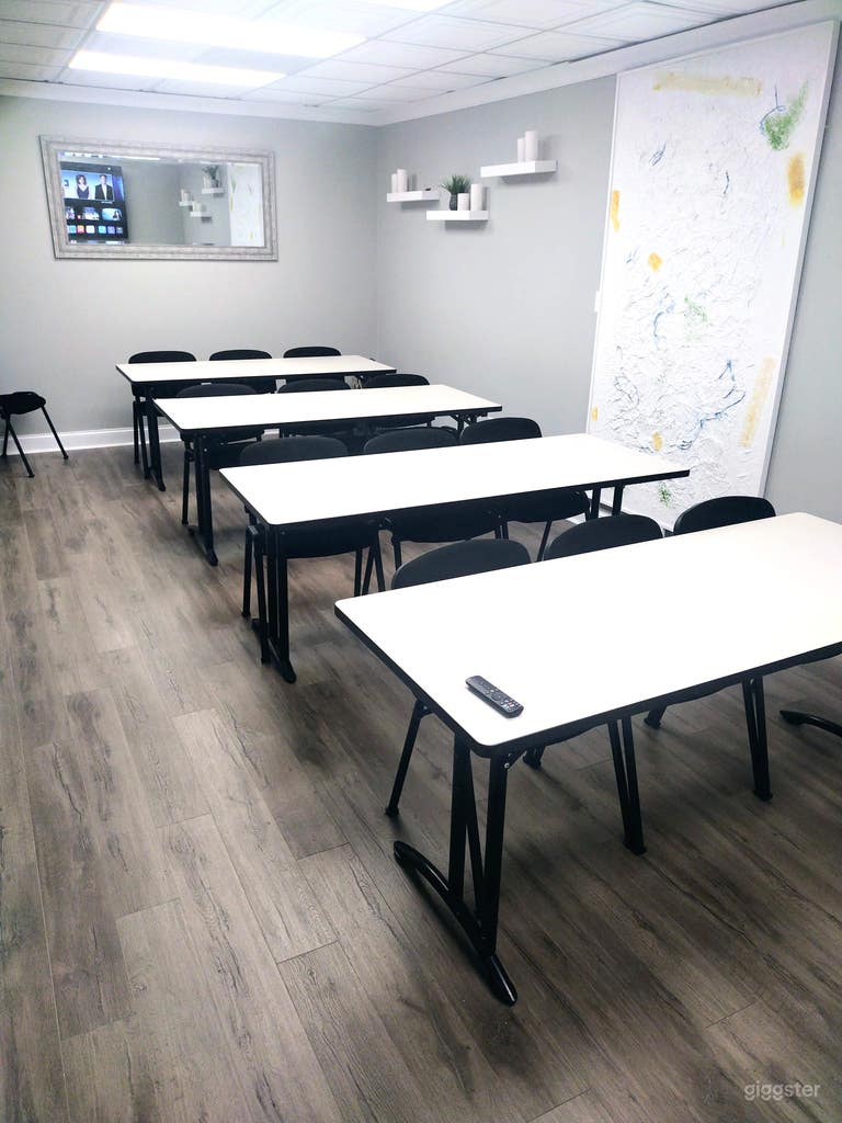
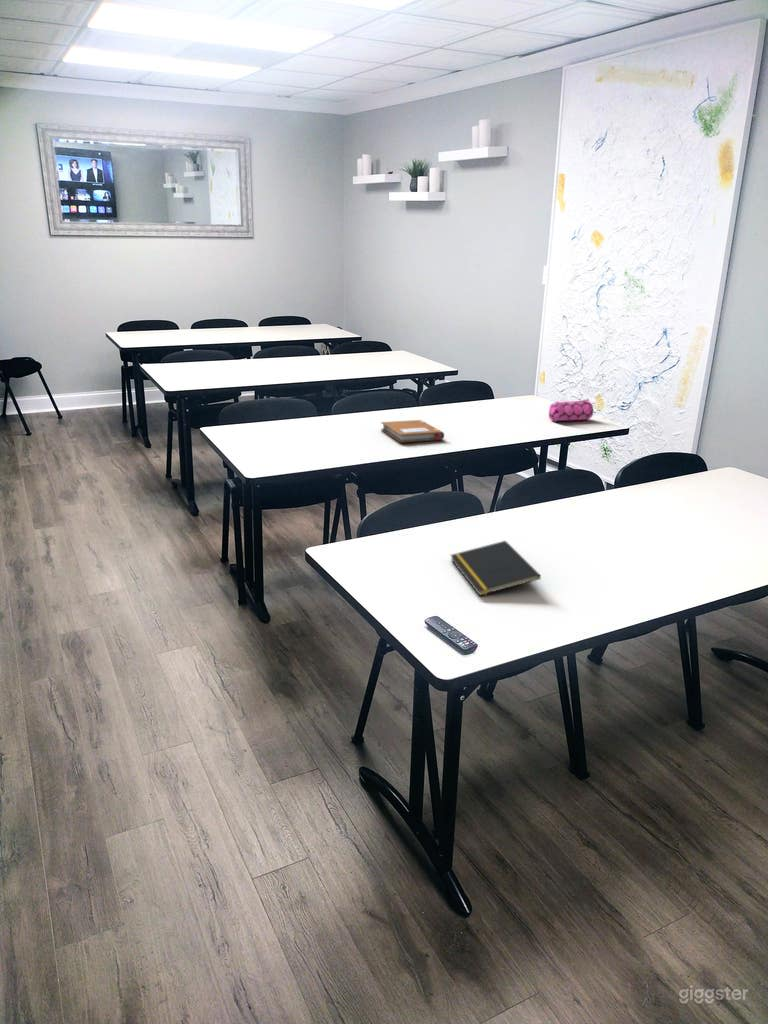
+ notepad [449,540,542,597]
+ pencil case [548,398,594,422]
+ notebook [380,419,445,444]
